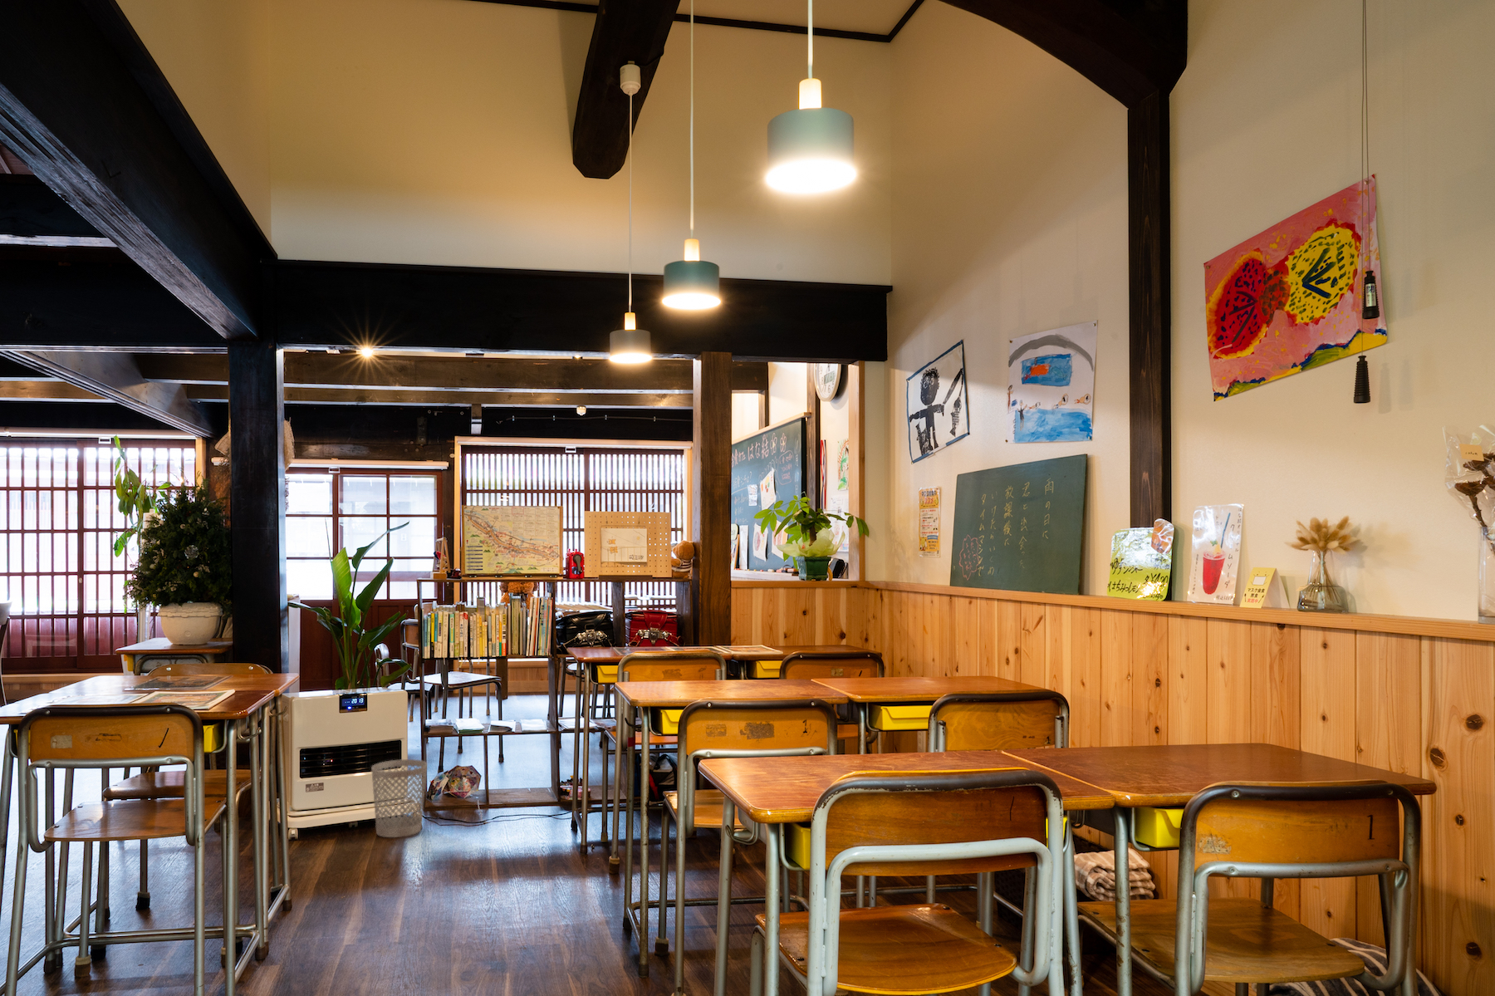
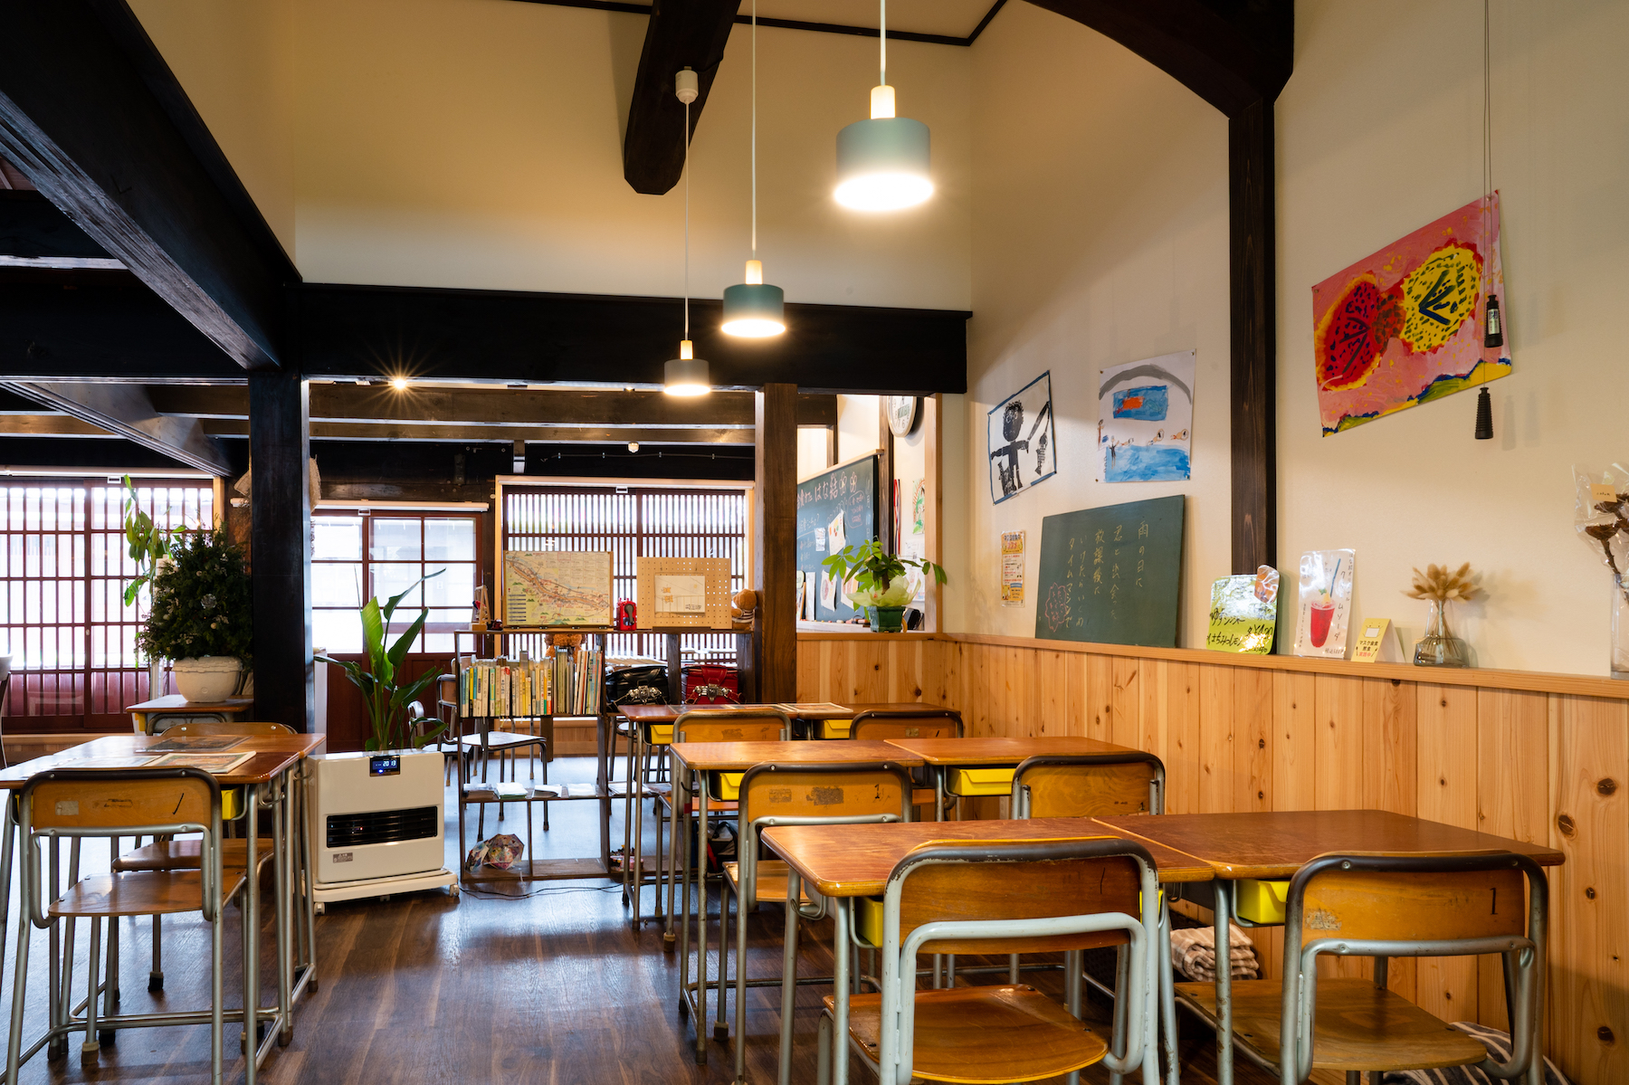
- wastebasket [370,758,428,838]
